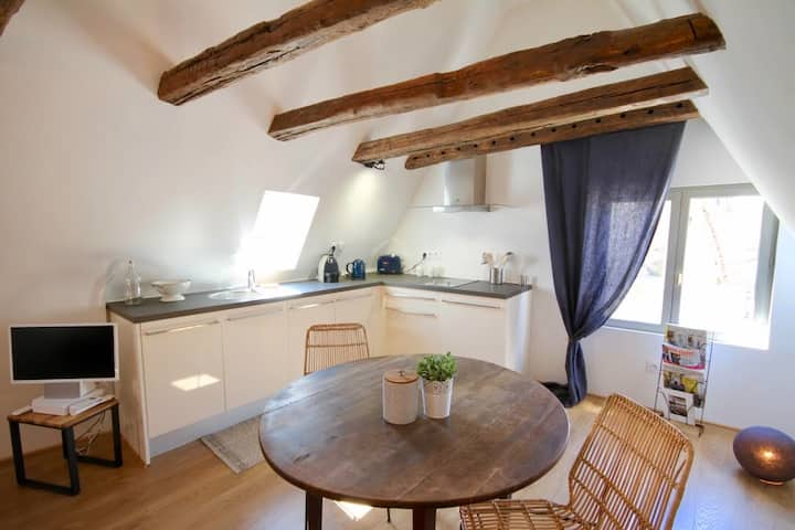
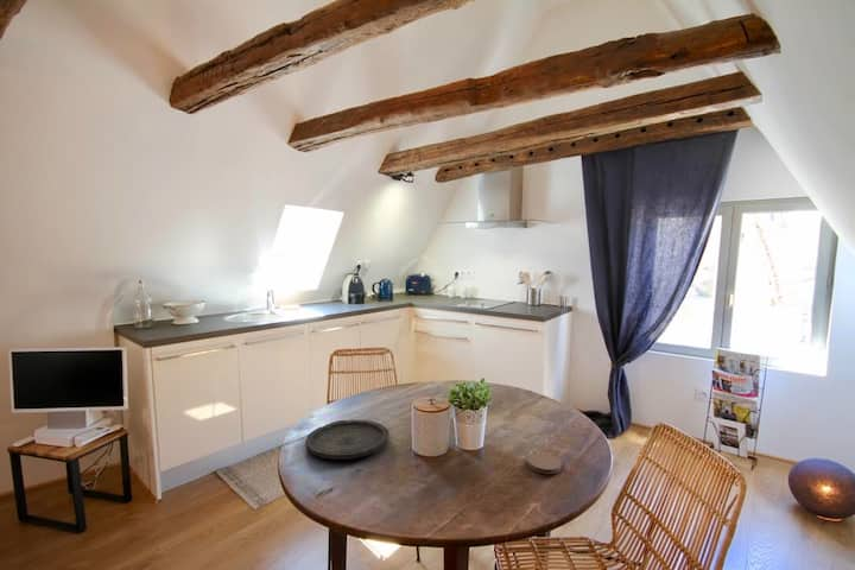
+ coaster [527,452,563,475]
+ plate [305,419,391,461]
